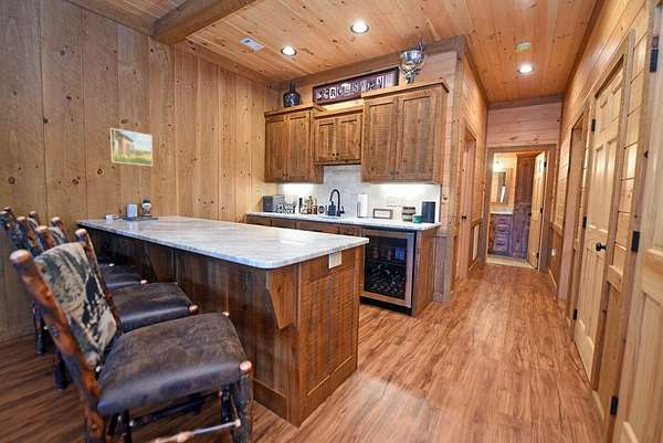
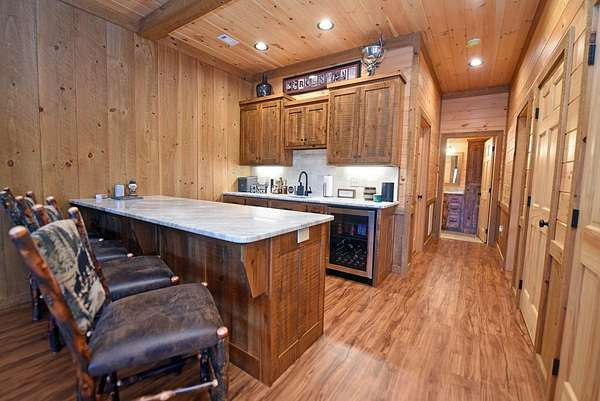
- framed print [108,127,154,167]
